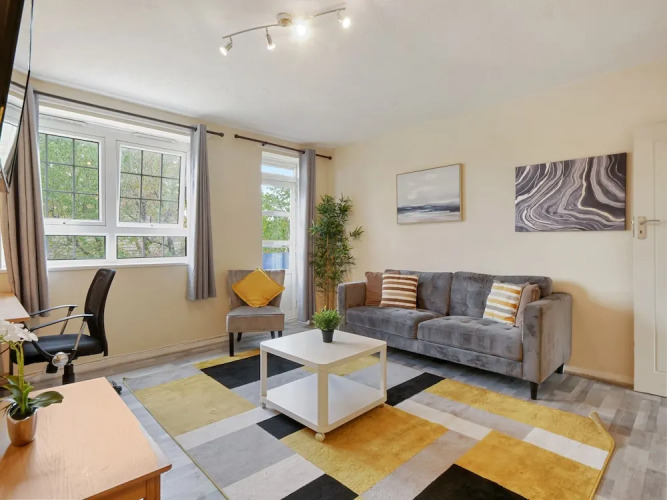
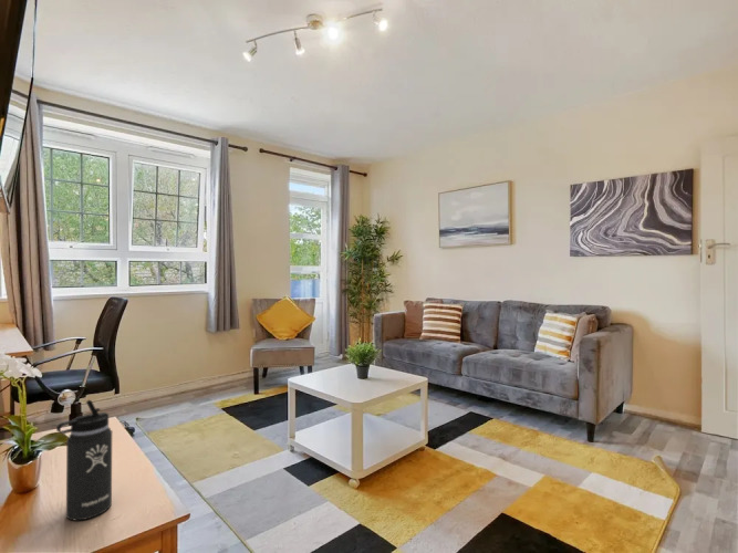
+ thermos bottle [55,399,113,522]
